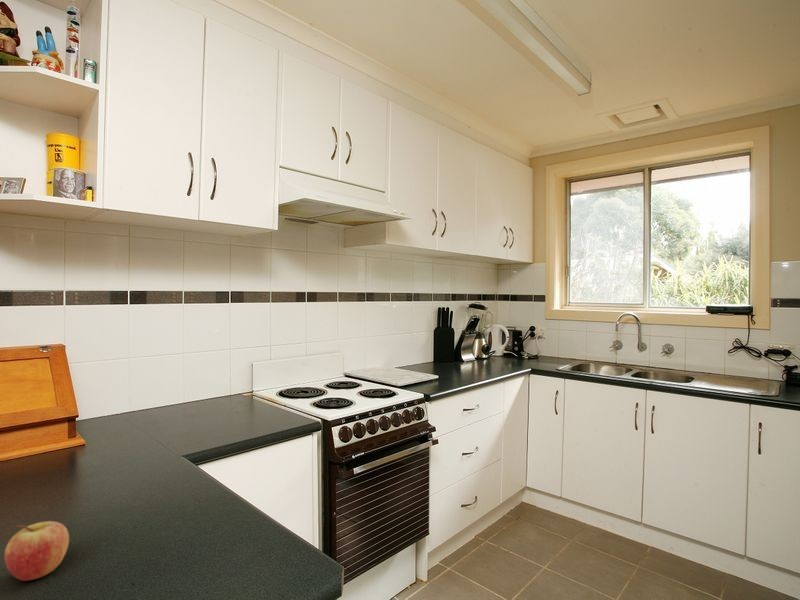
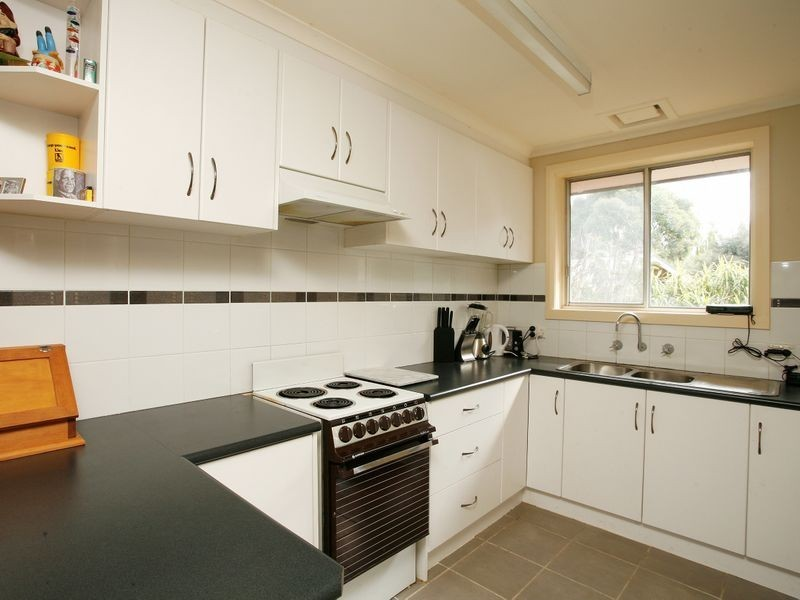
- fruit [3,520,70,582]
